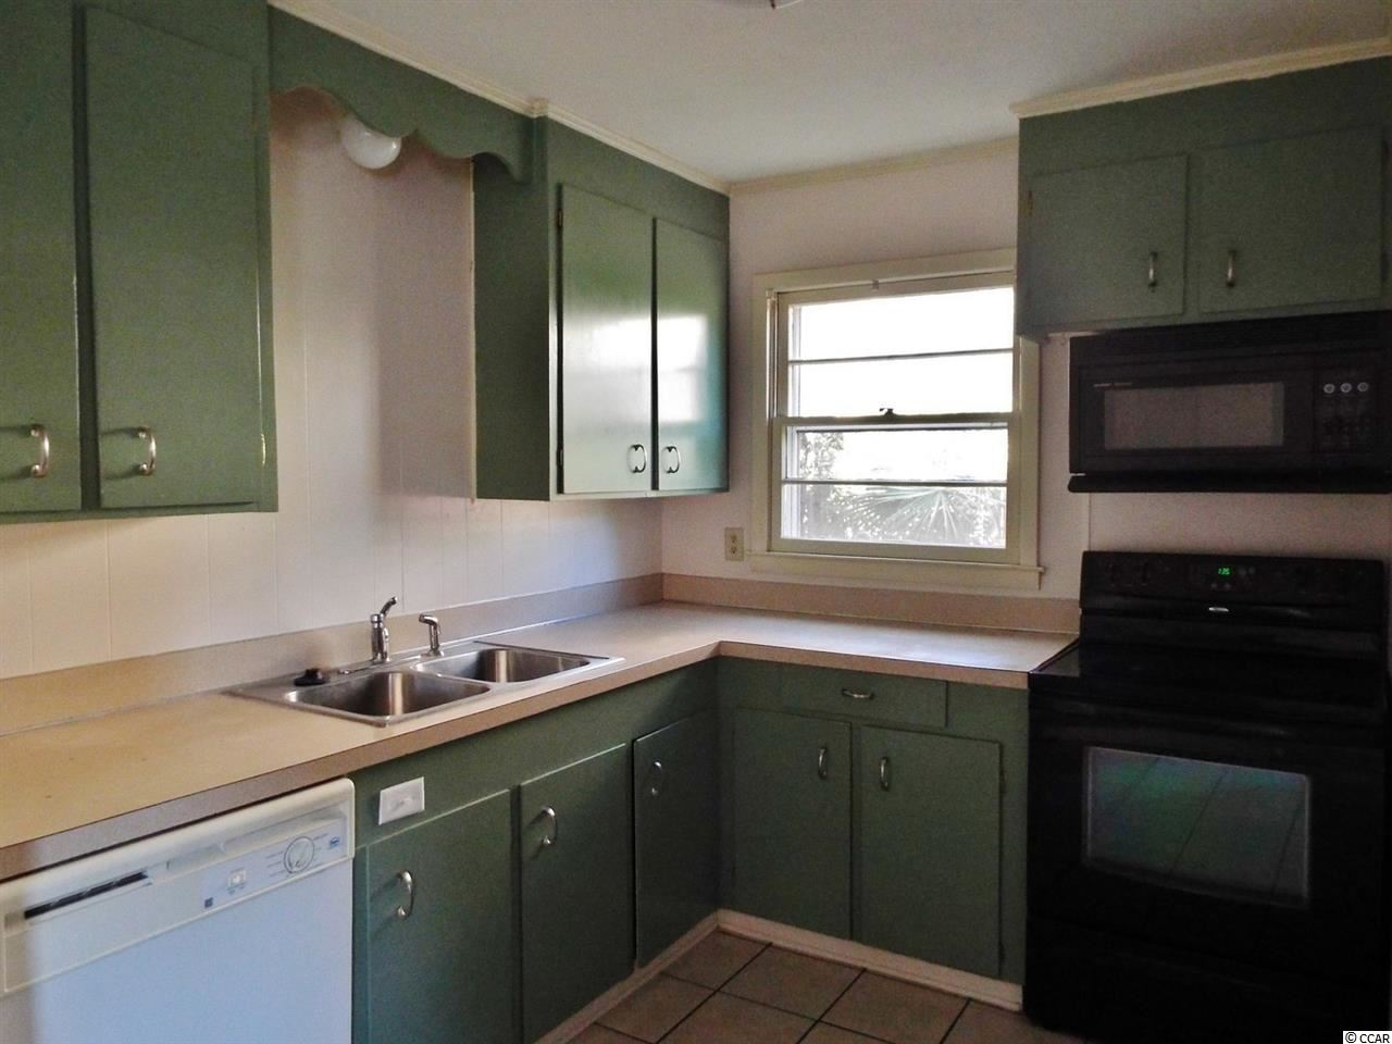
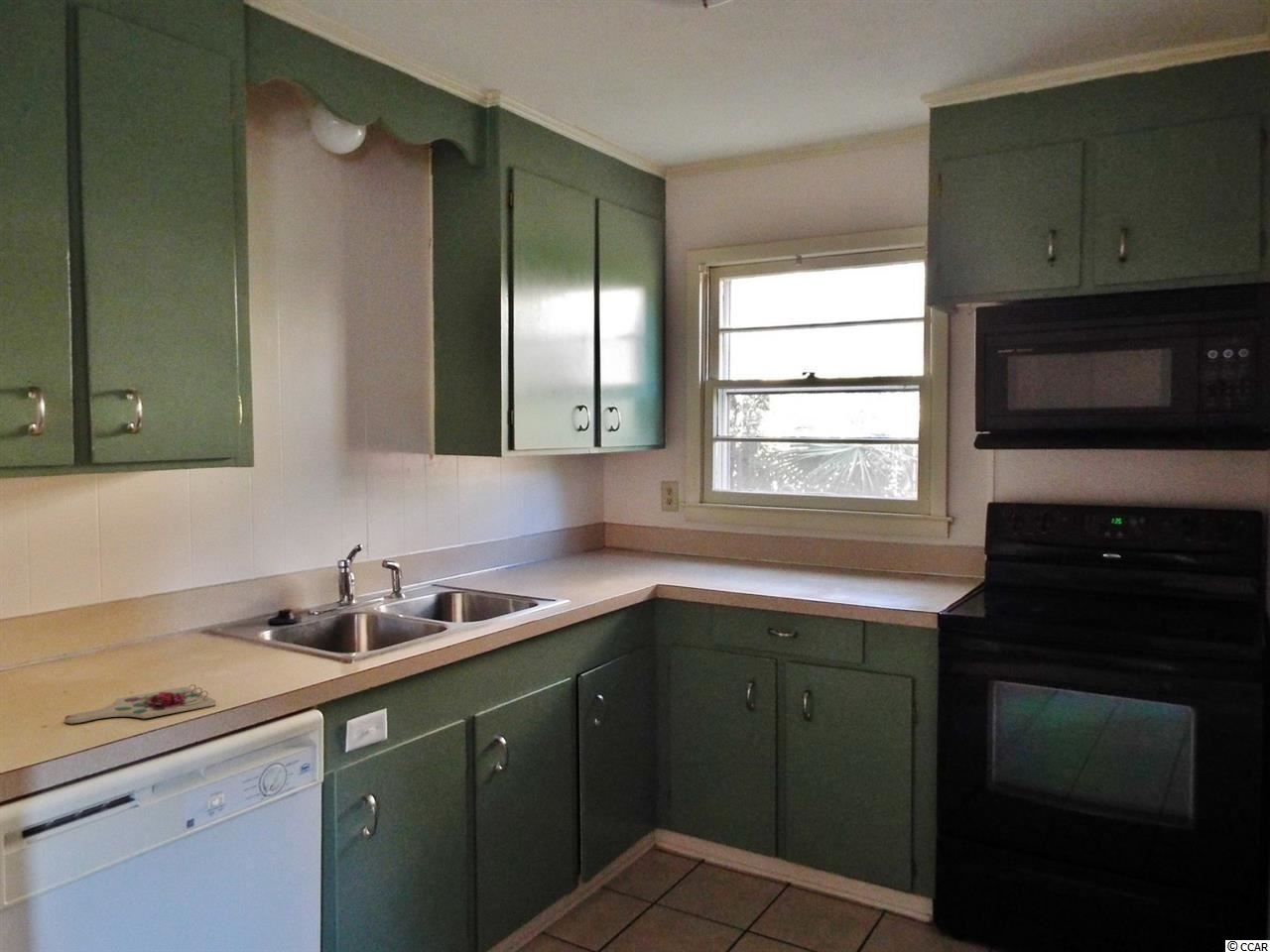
+ cutting board [64,683,217,724]
